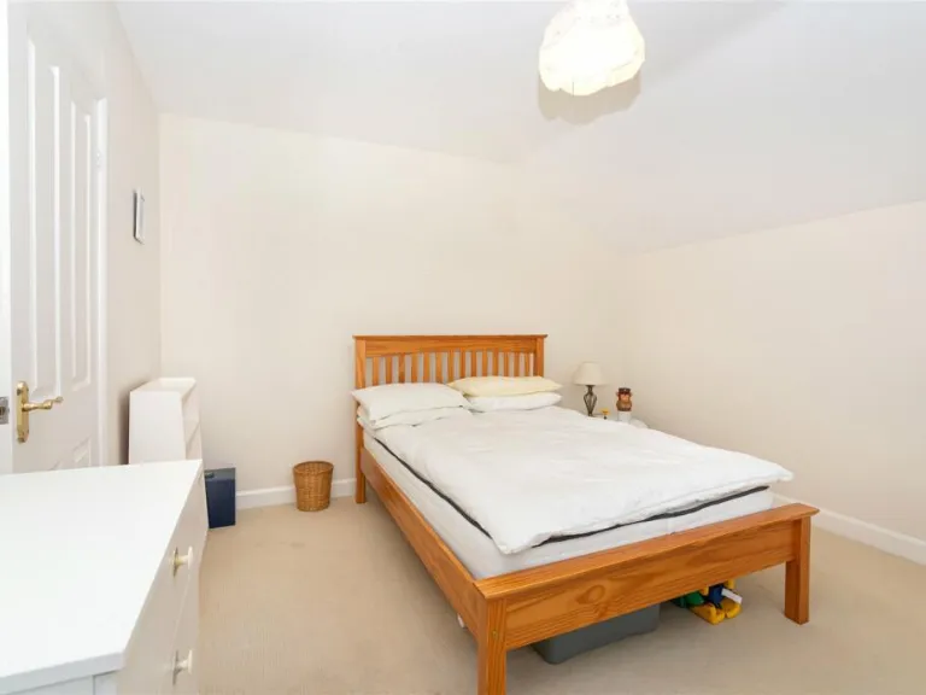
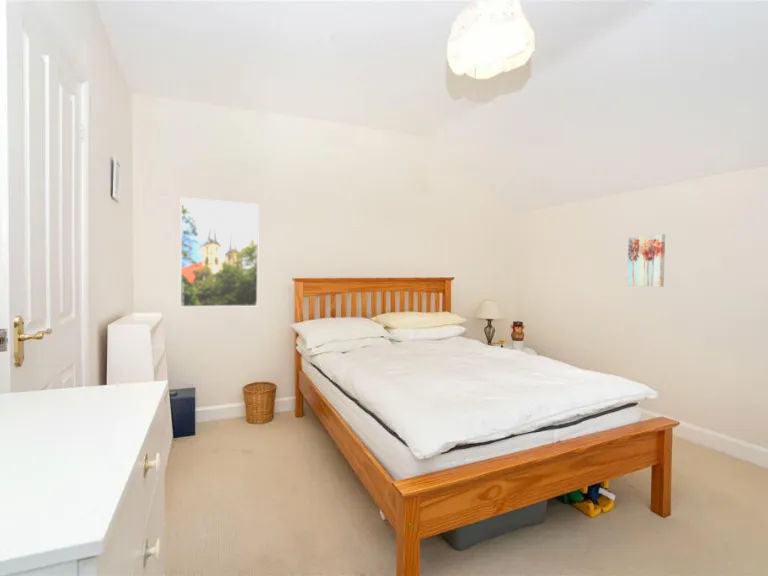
+ wall art [626,233,666,288]
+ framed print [179,196,260,308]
